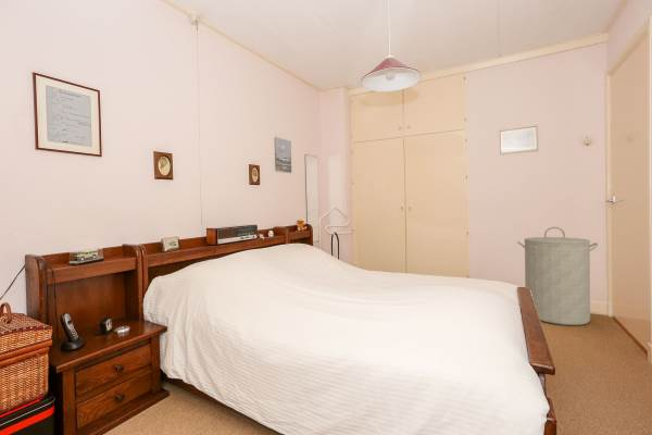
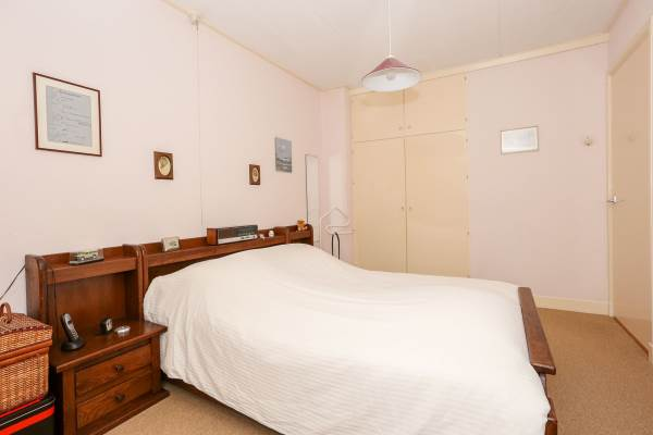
- laundry hamper [516,226,599,326]
